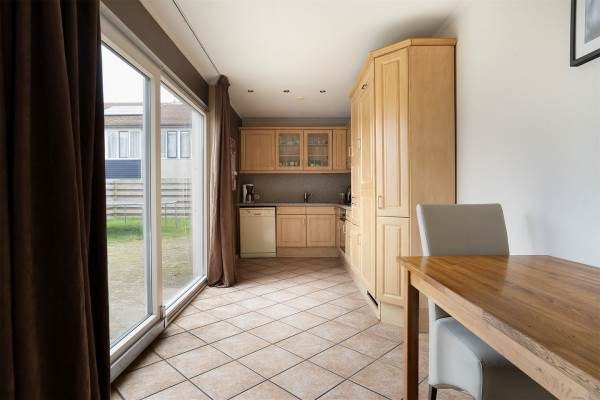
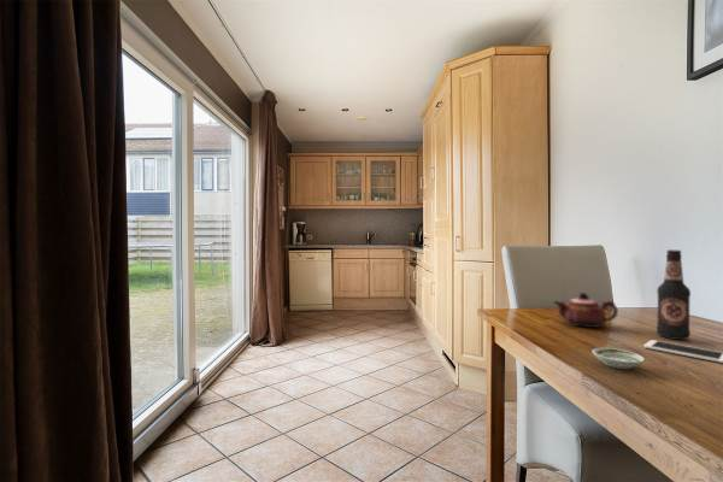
+ bottle [656,248,692,341]
+ saucer [590,347,646,370]
+ cell phone [642,339,723,364]
+ teapot [553,292,619,329]
